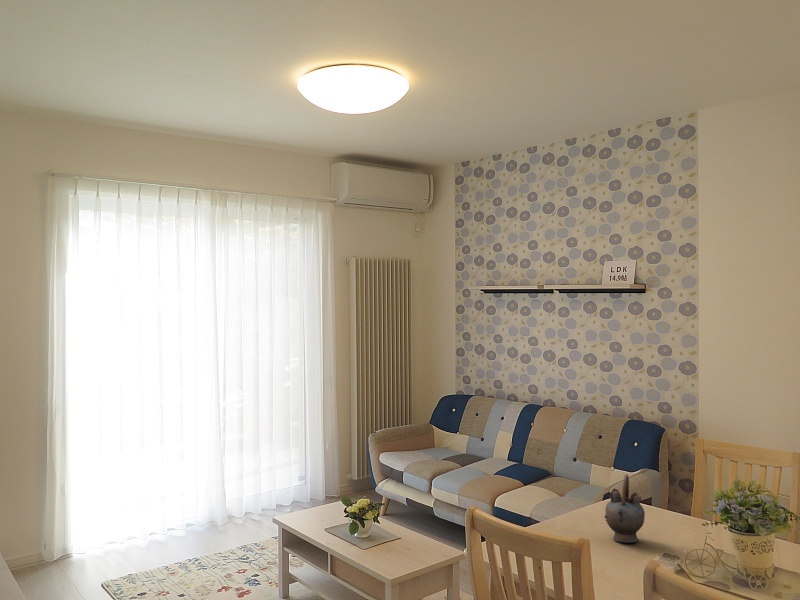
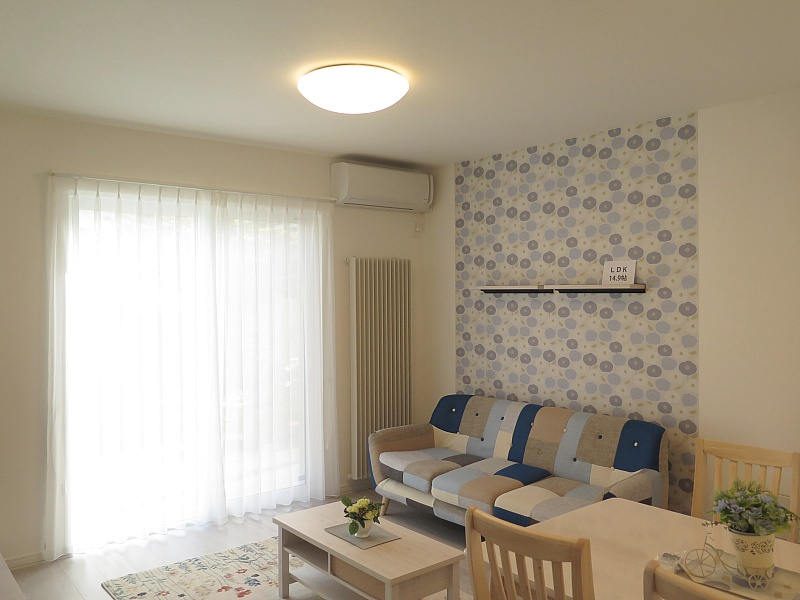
- teapot [603,473,646,544]
